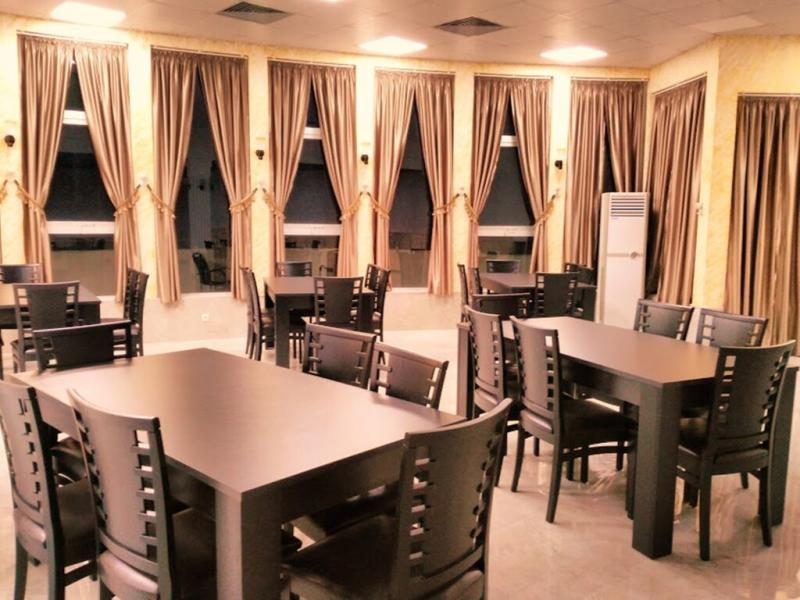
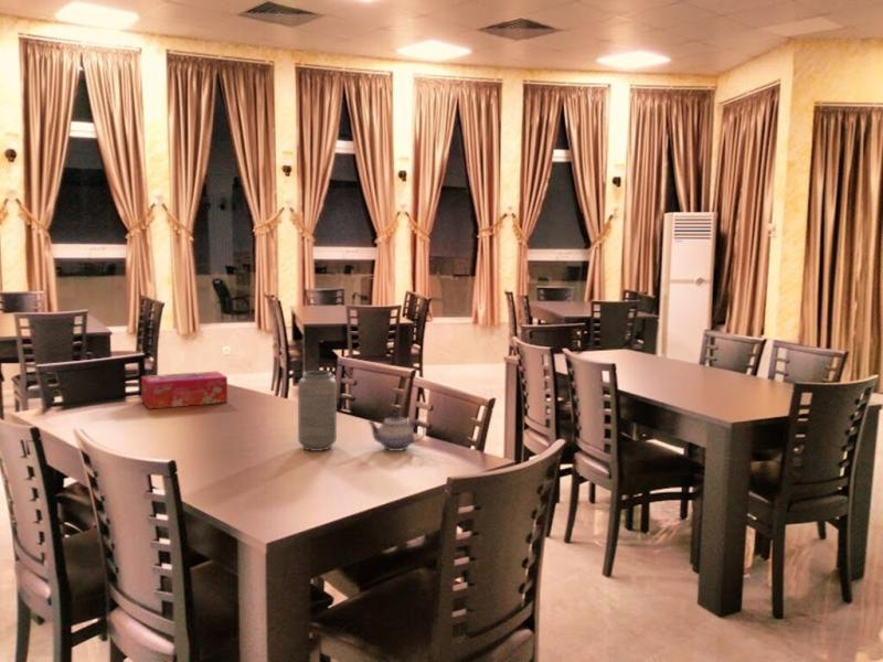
+ teapot [366,412,426,452]
+ tissue box [140,370,228,410]
+ vase [297,370,338,452]
